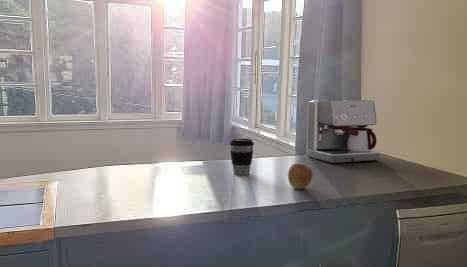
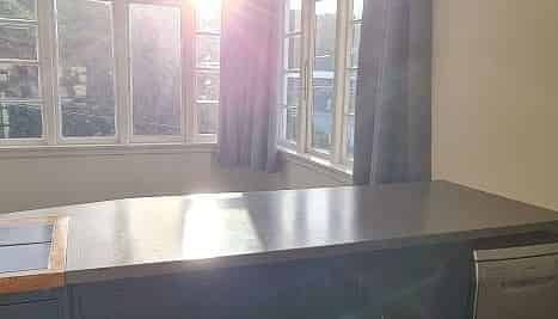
- coffee maker [306,99,381,164]
- coffee cup [229,138,255,176]
- apple [287,162,313,190]
